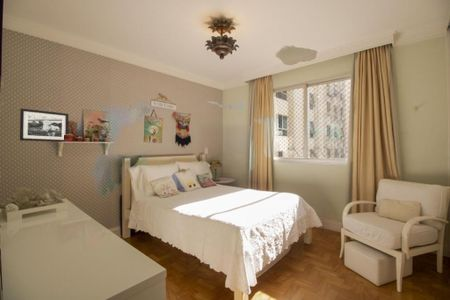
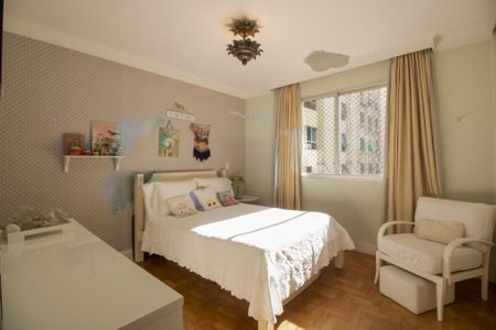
- picture frame [19,108,69,143]
